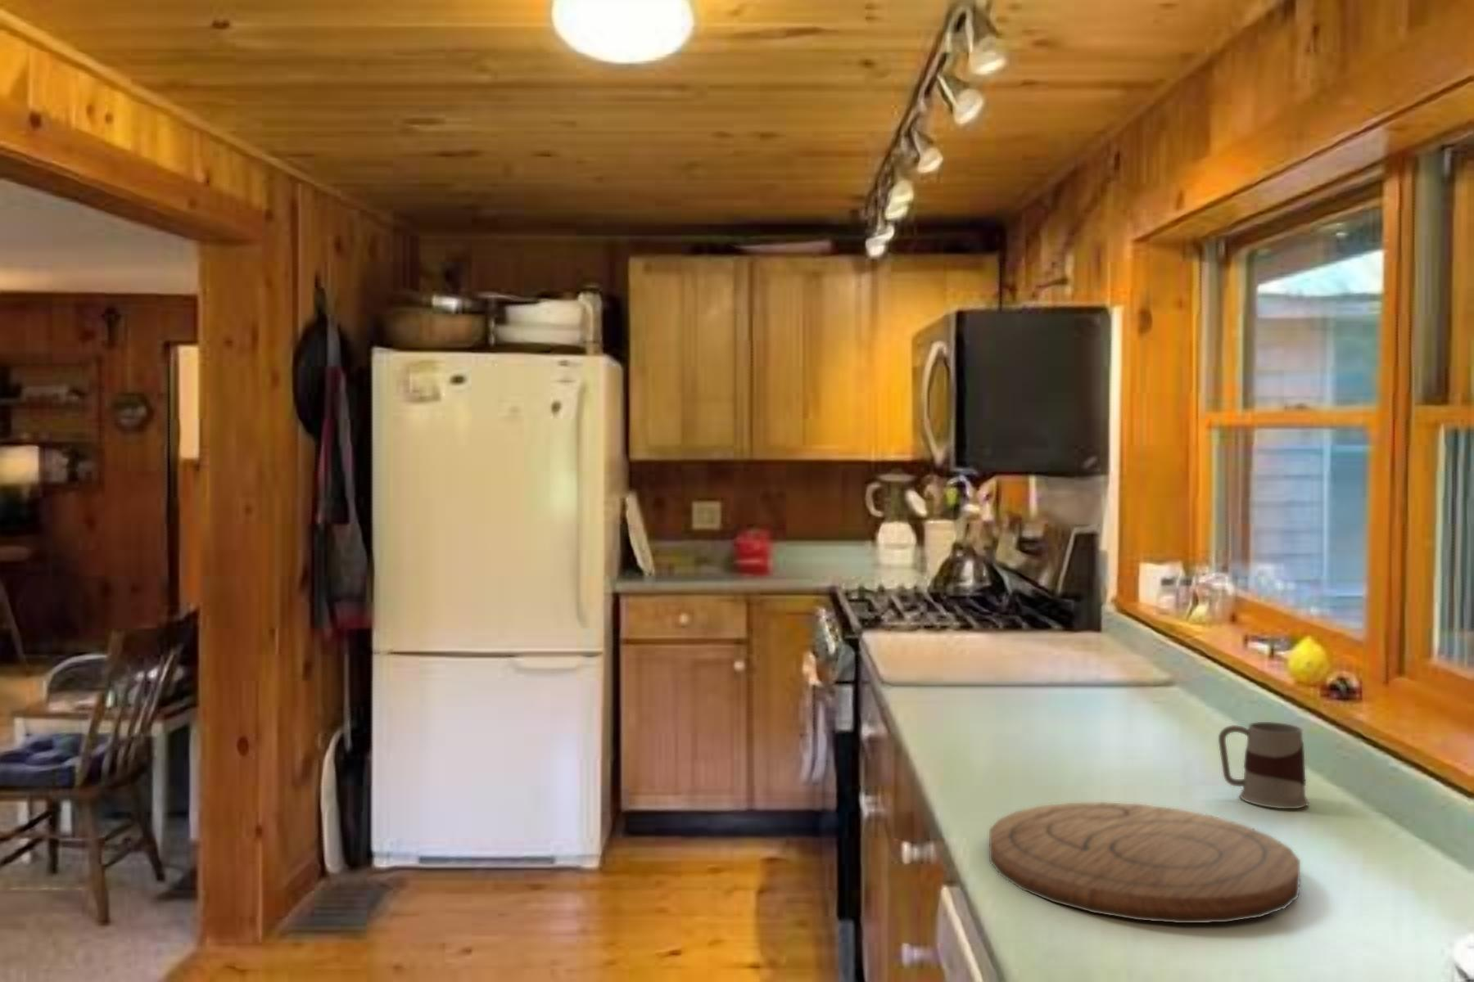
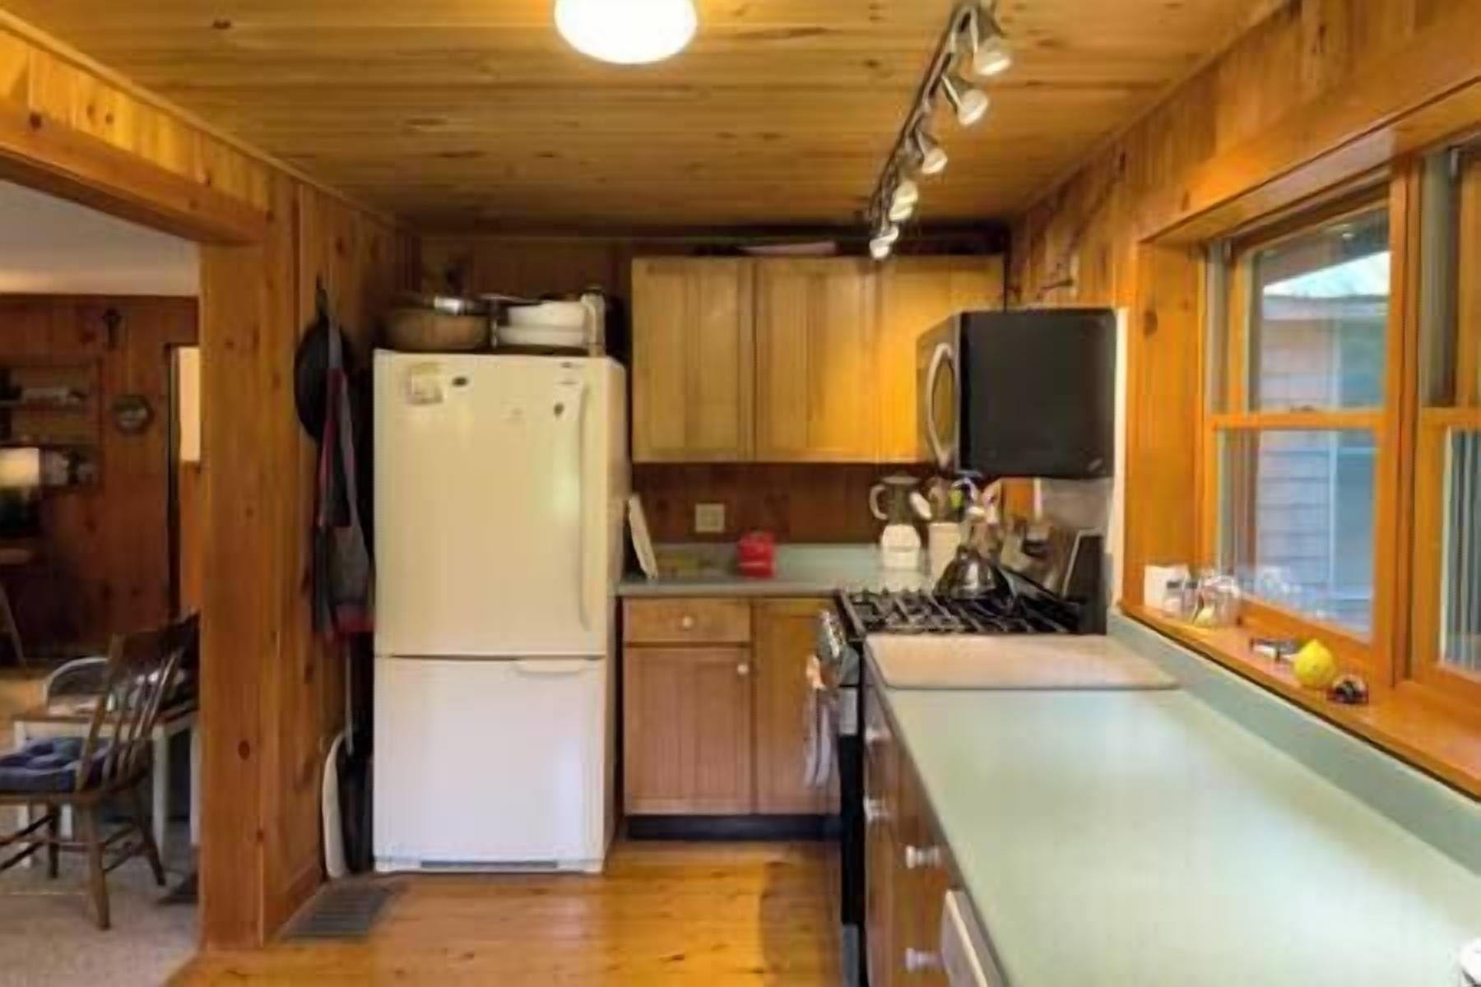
- mug [1217,721,1309,809]
- cutting board [988,801,1301,924]
